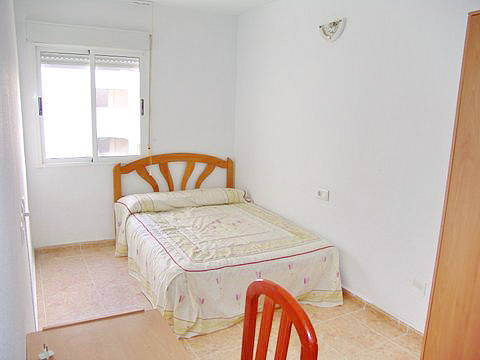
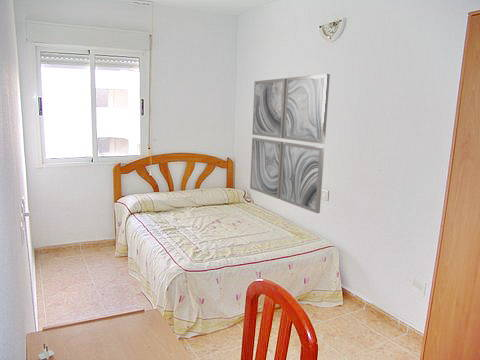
+ wall art [249,73,331,214]
